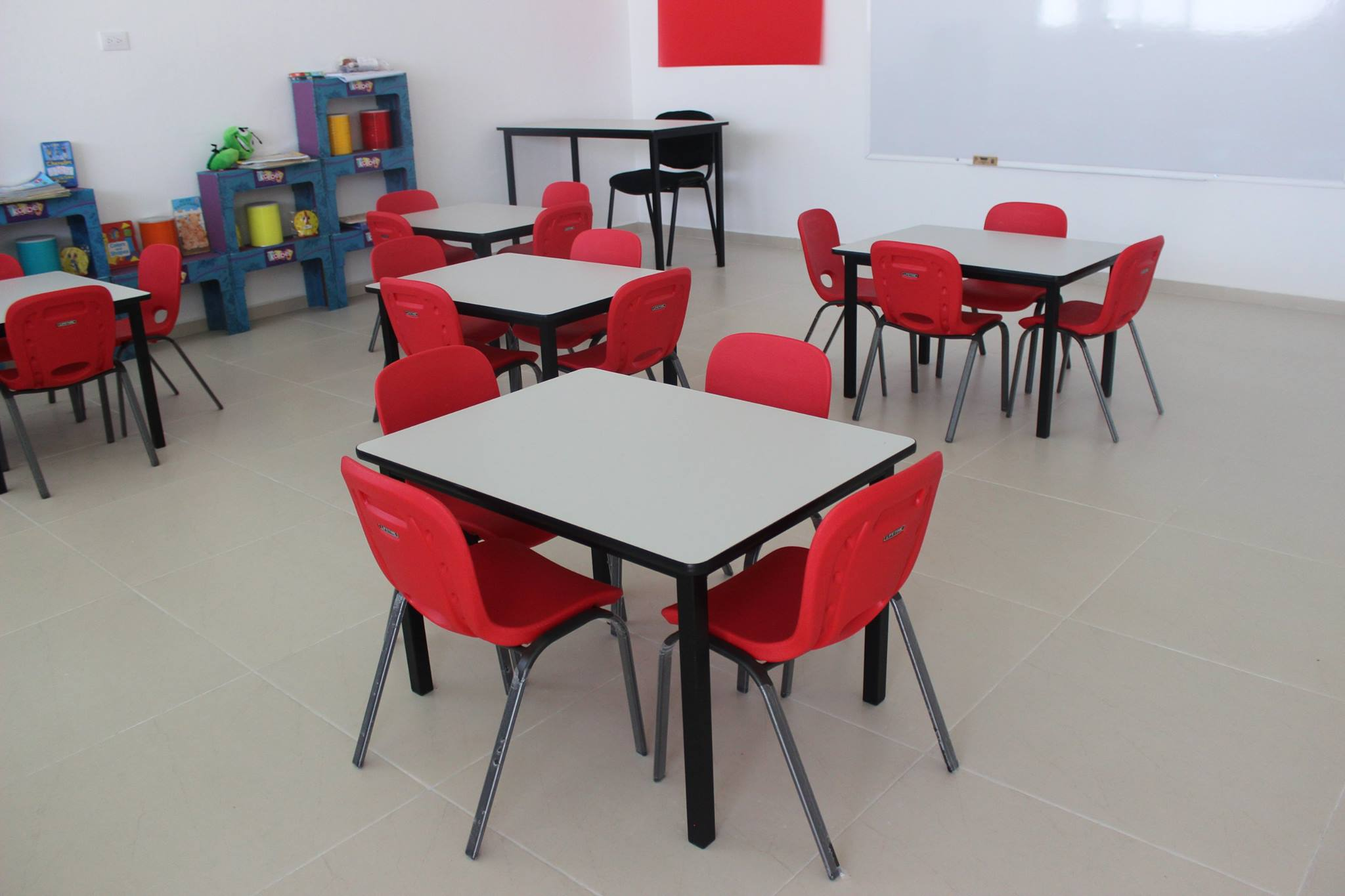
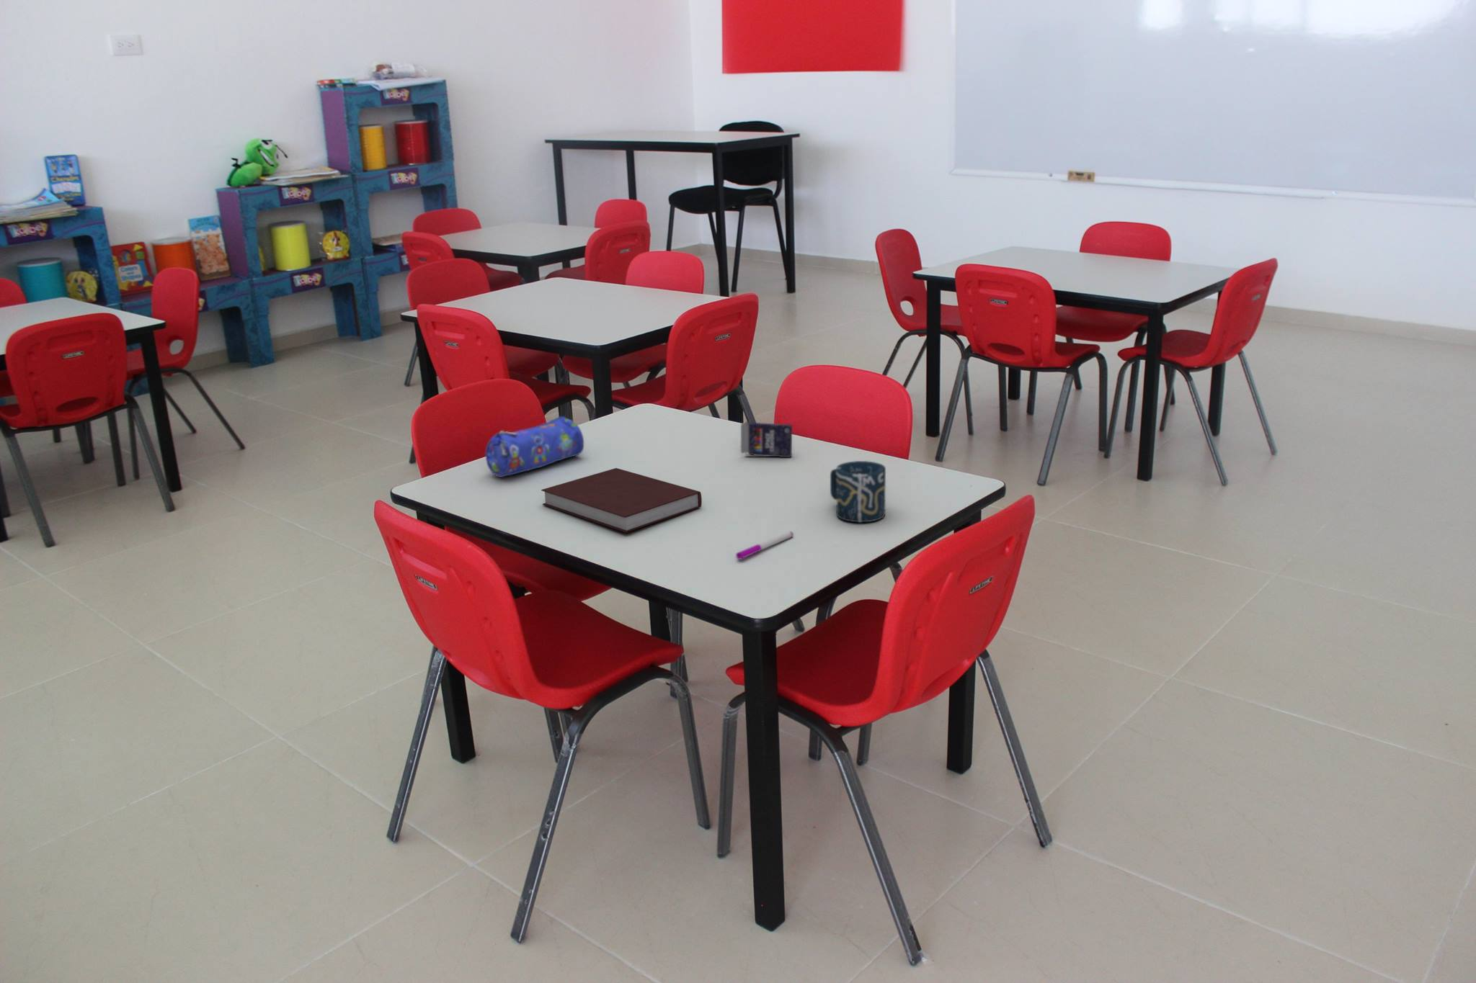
+ notebook [541,467,702,533]
+ cup [830,460,887,523]
+ pencil case [485,416,585,478]
+ pen [735,531,795,561]
+ crayon box [740,420,792,457]
